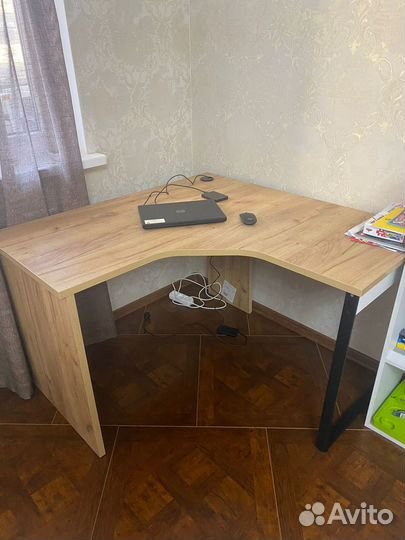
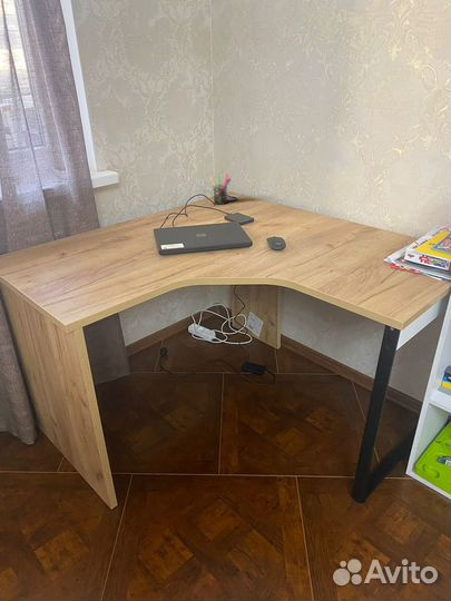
+ pen holder [209,173,232,206]
